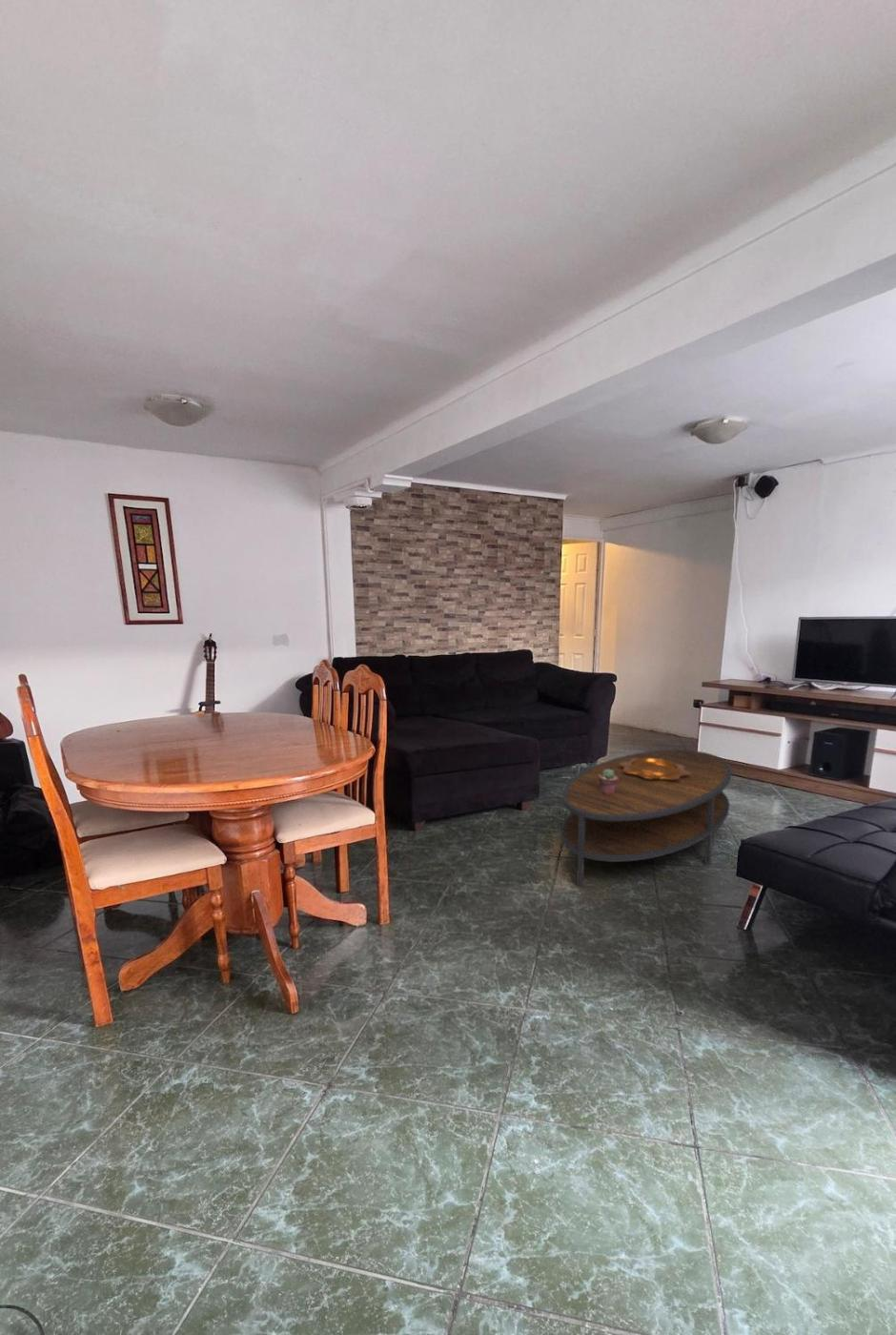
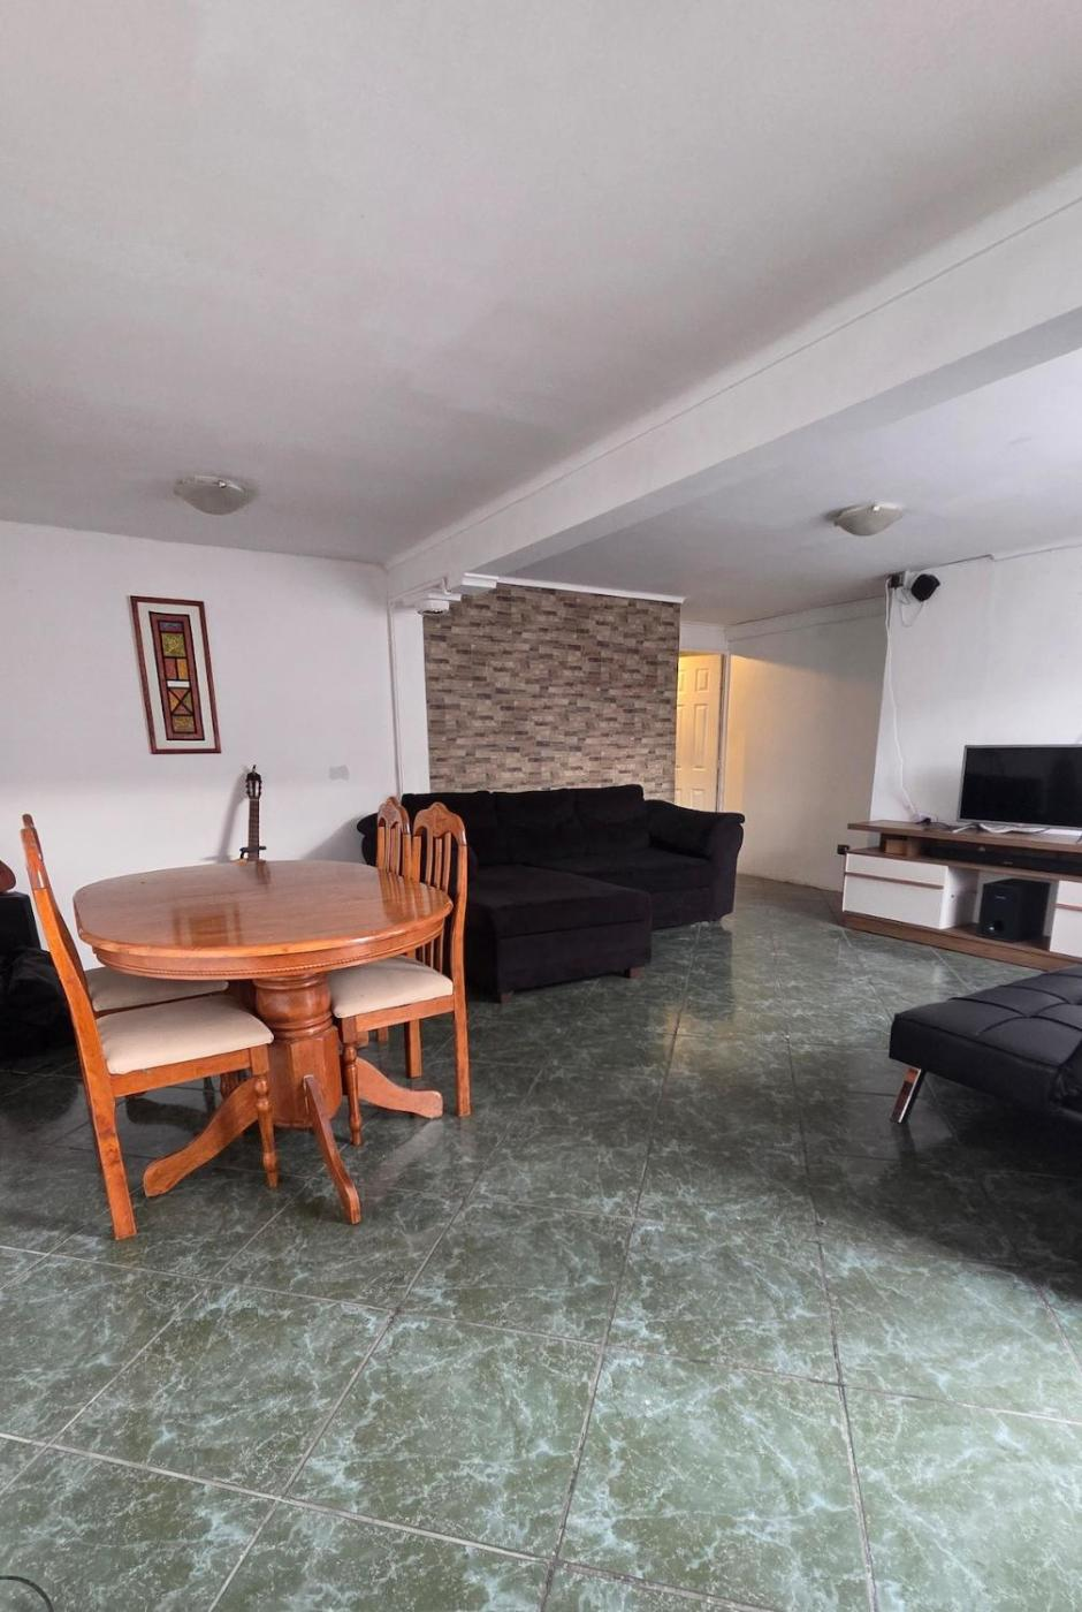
- coffee table [560,749,733,889]
- potted succulent [599,770,619,795]
- decorative bowl [620,758,691,780]
